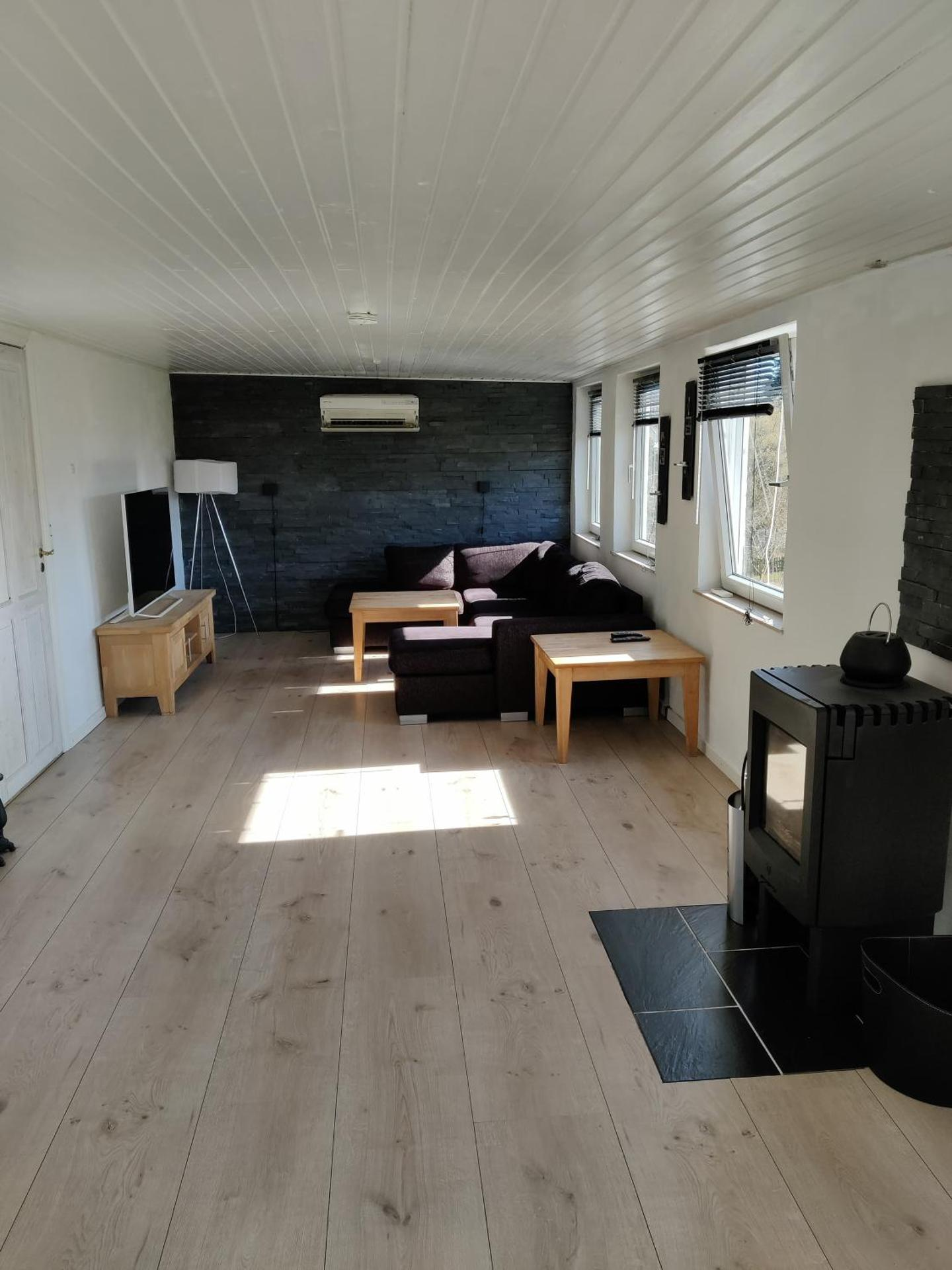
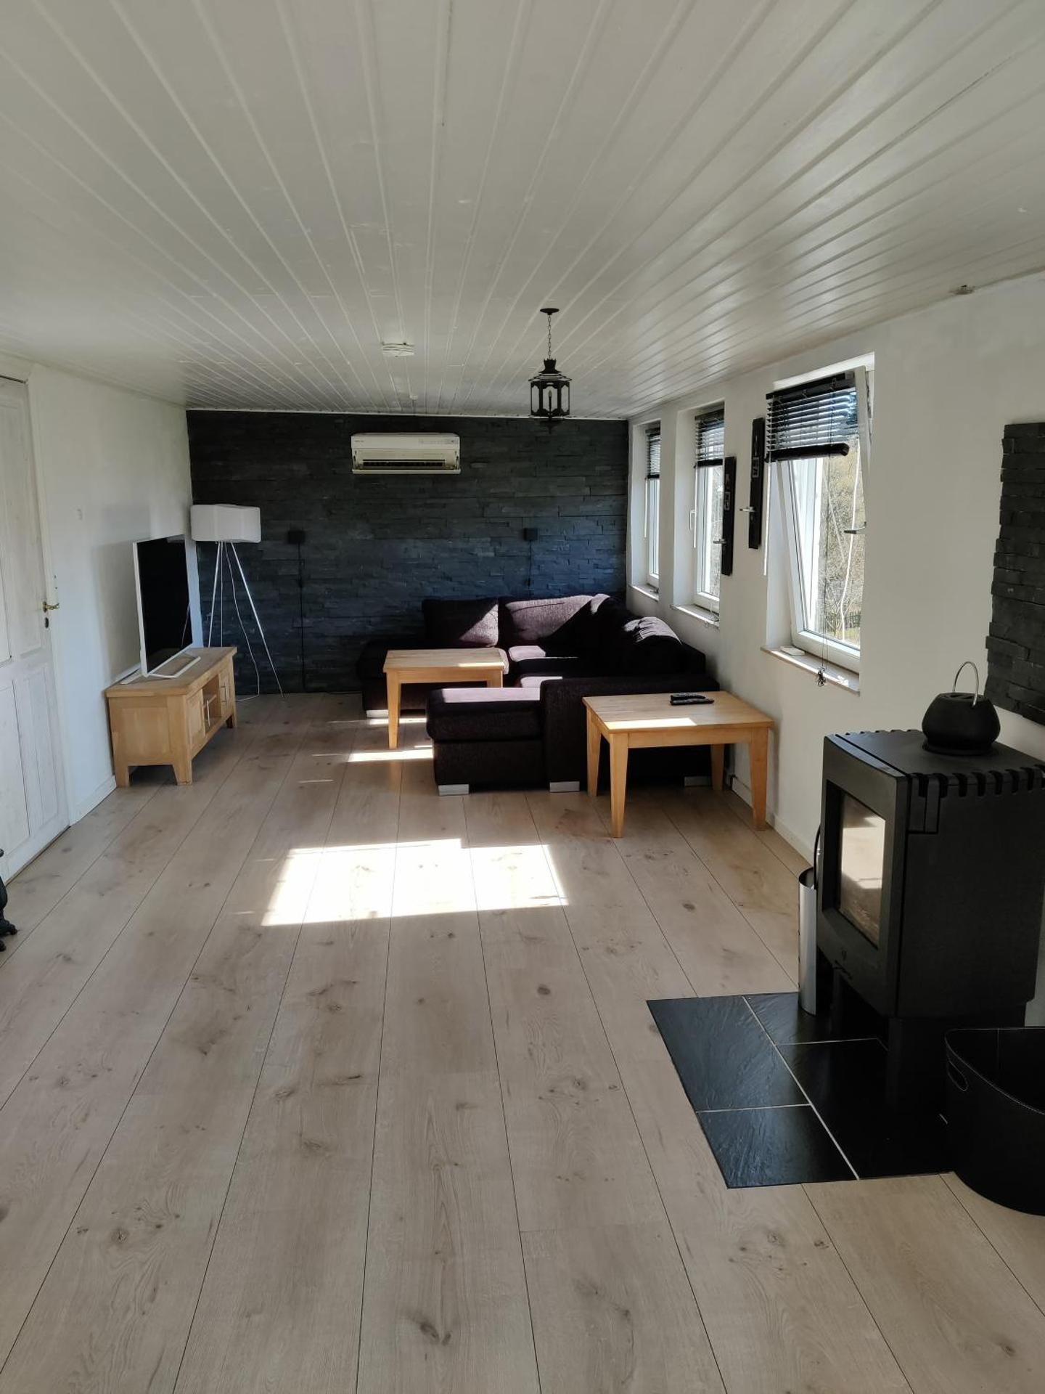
+ hanging lantern [528,306,573,436]
